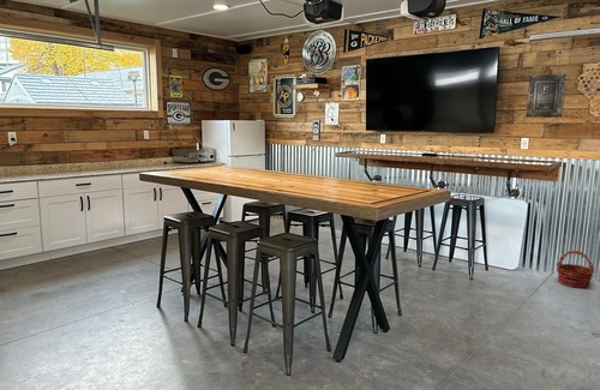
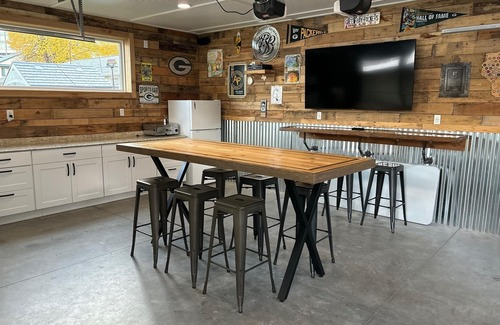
- basket [556,250,595,289]
